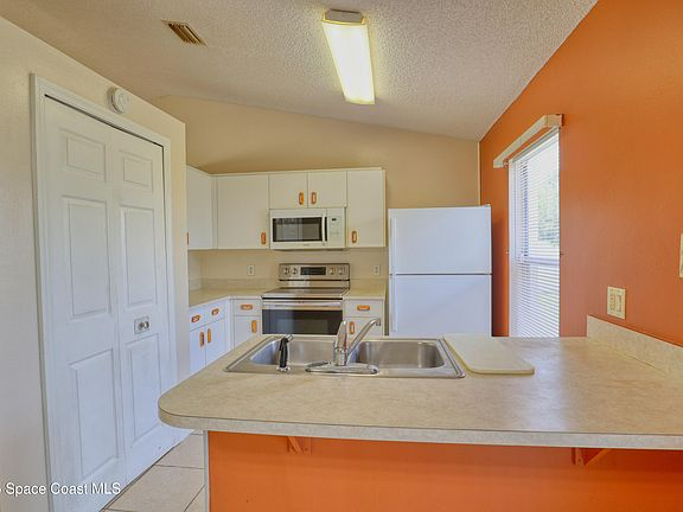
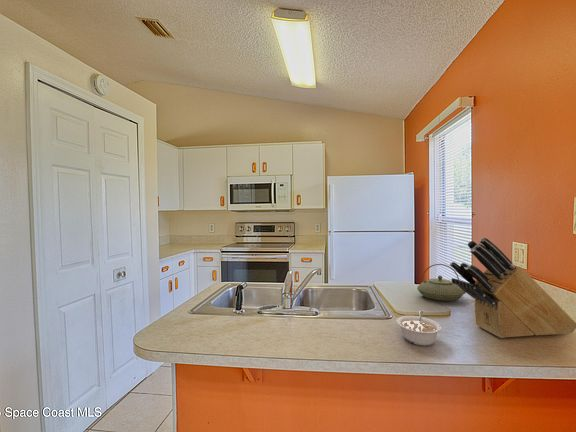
+ knife block [449,236,576,339]
+ legume [396,310,442,347]
+ teapot [416,263,466,302]
